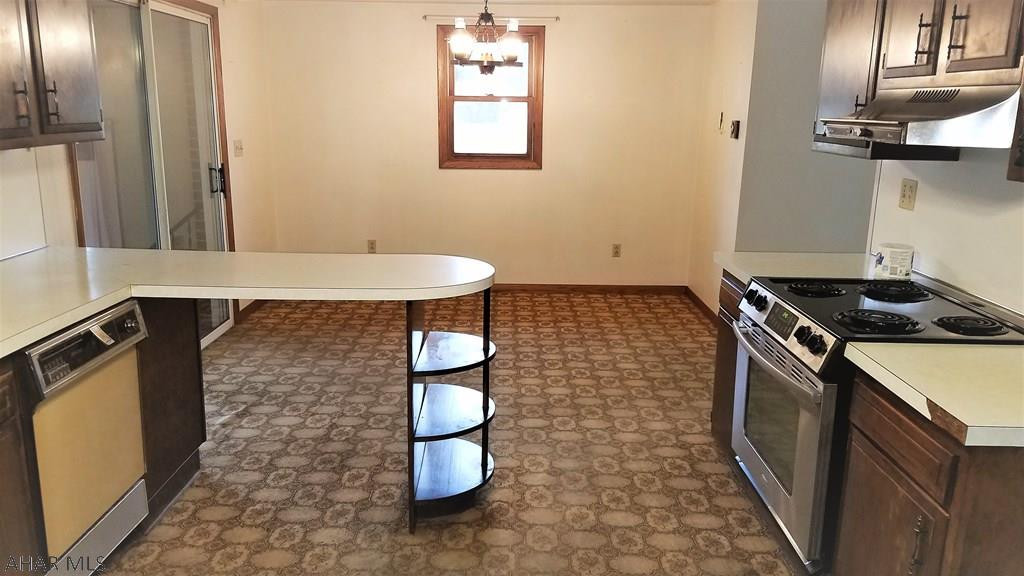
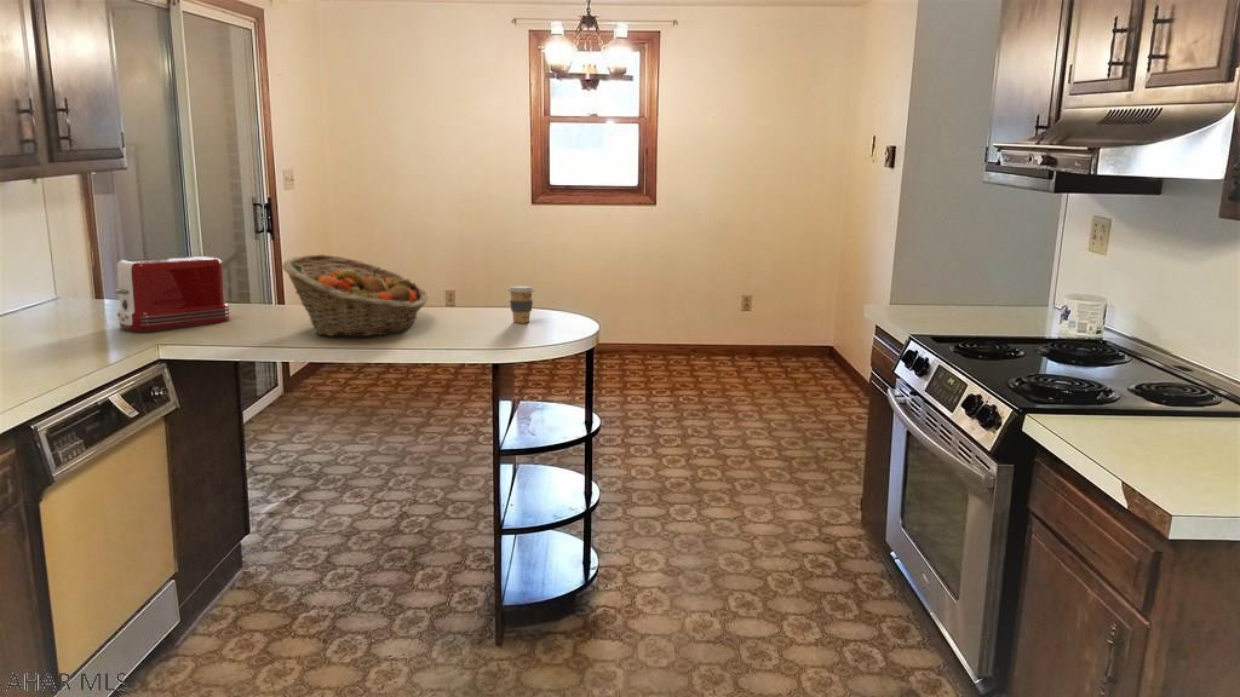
+ coffee cup [506,284,535,324]
+ fruit basket [281,253,429,338]
+ toaster [114,255,230,332]
